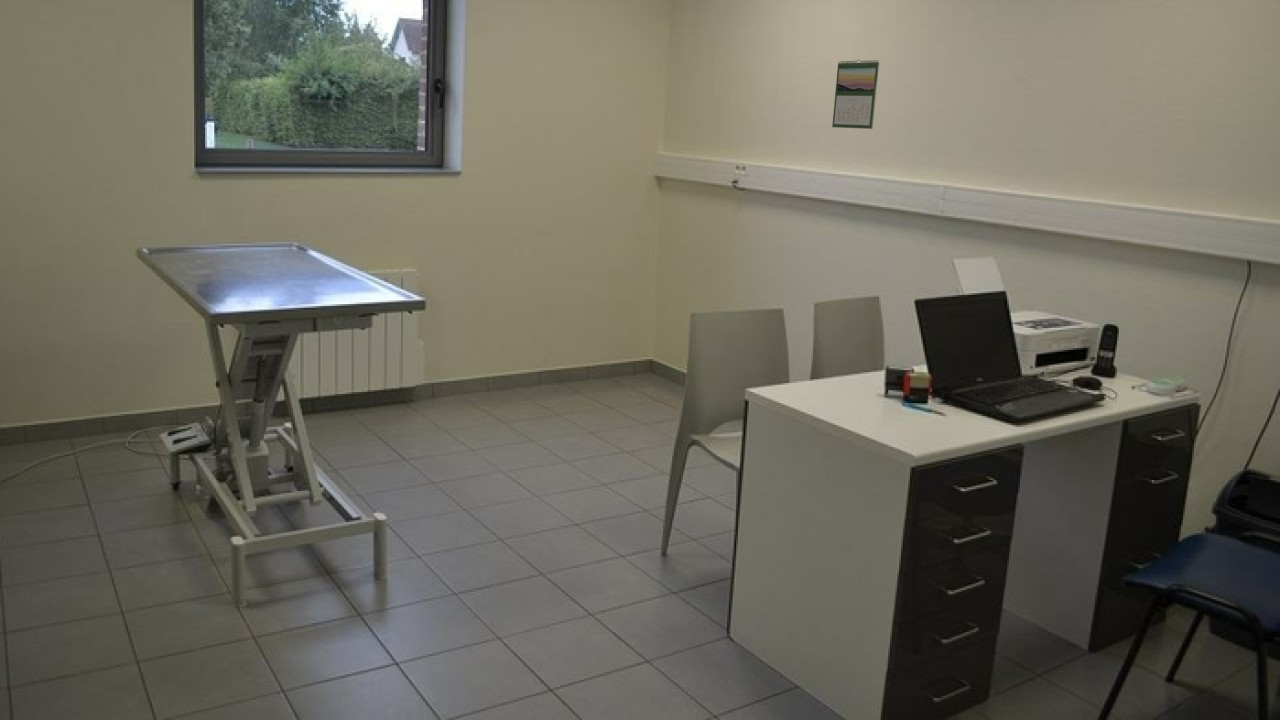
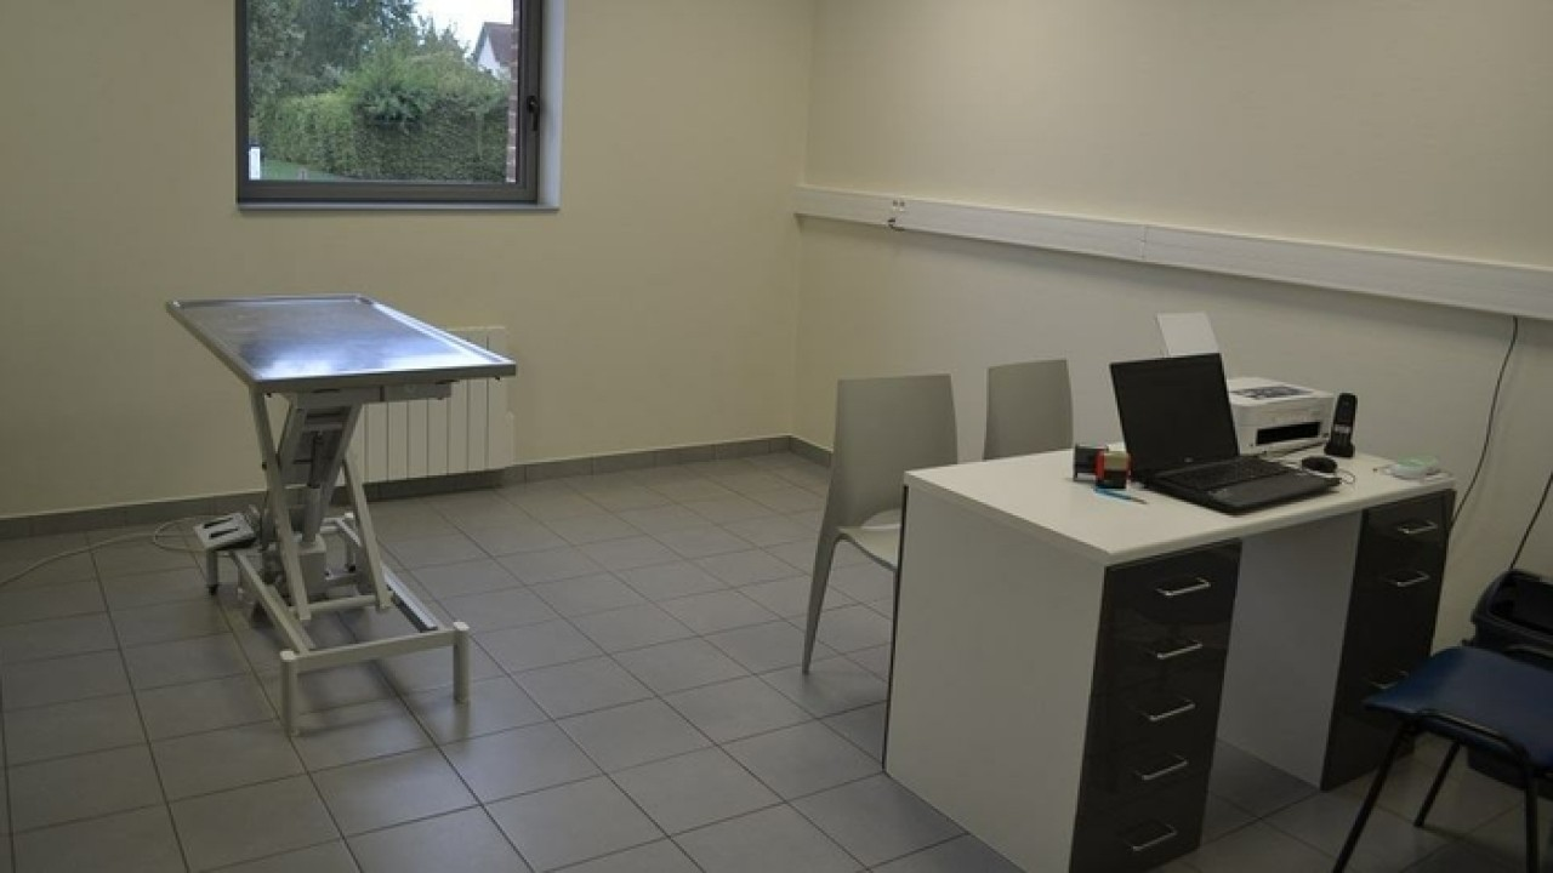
- calendar [831,59,880,130]
